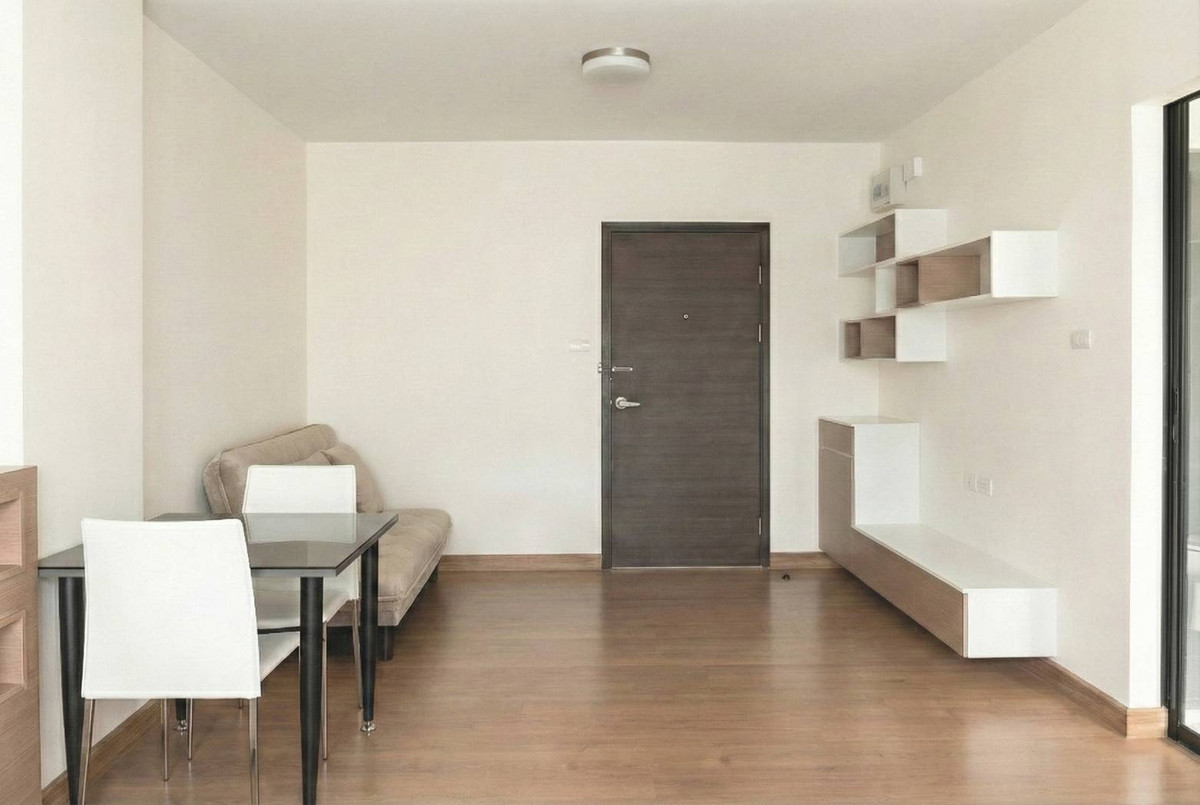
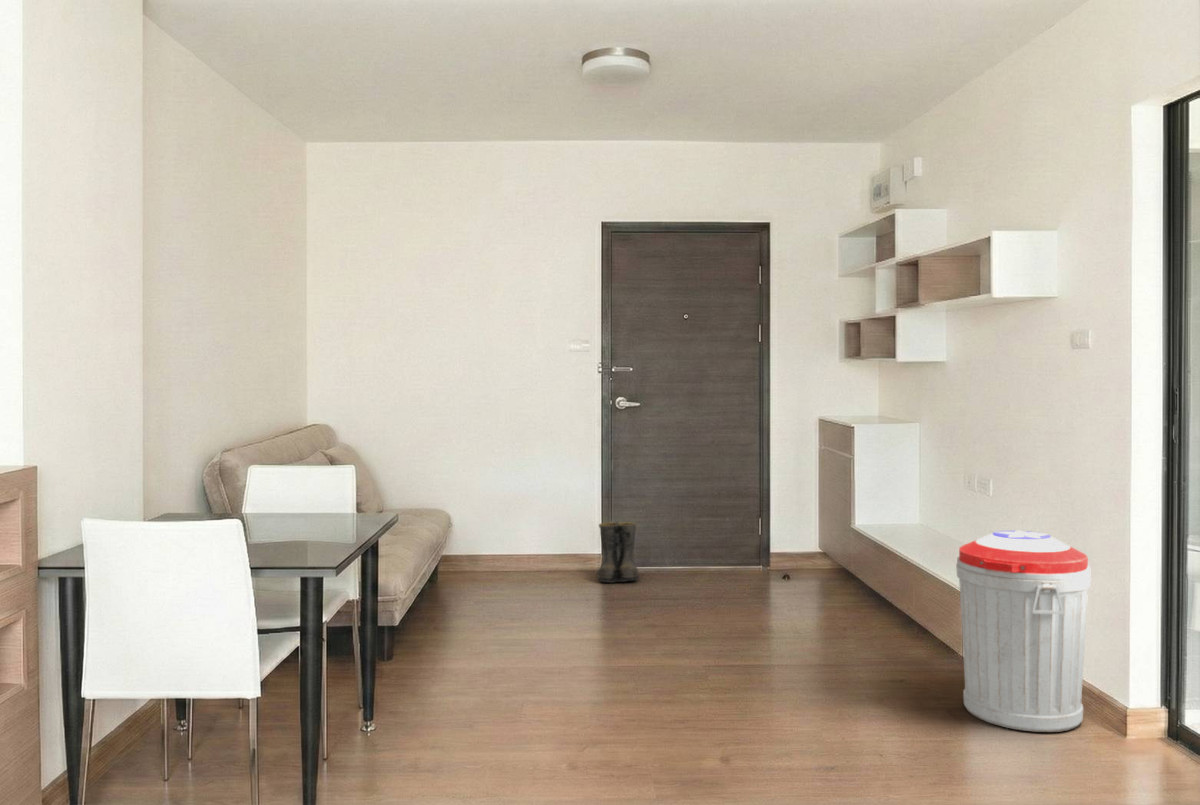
+ boots [597,521,640,584]
+ trash can [955,529,1092,733]
